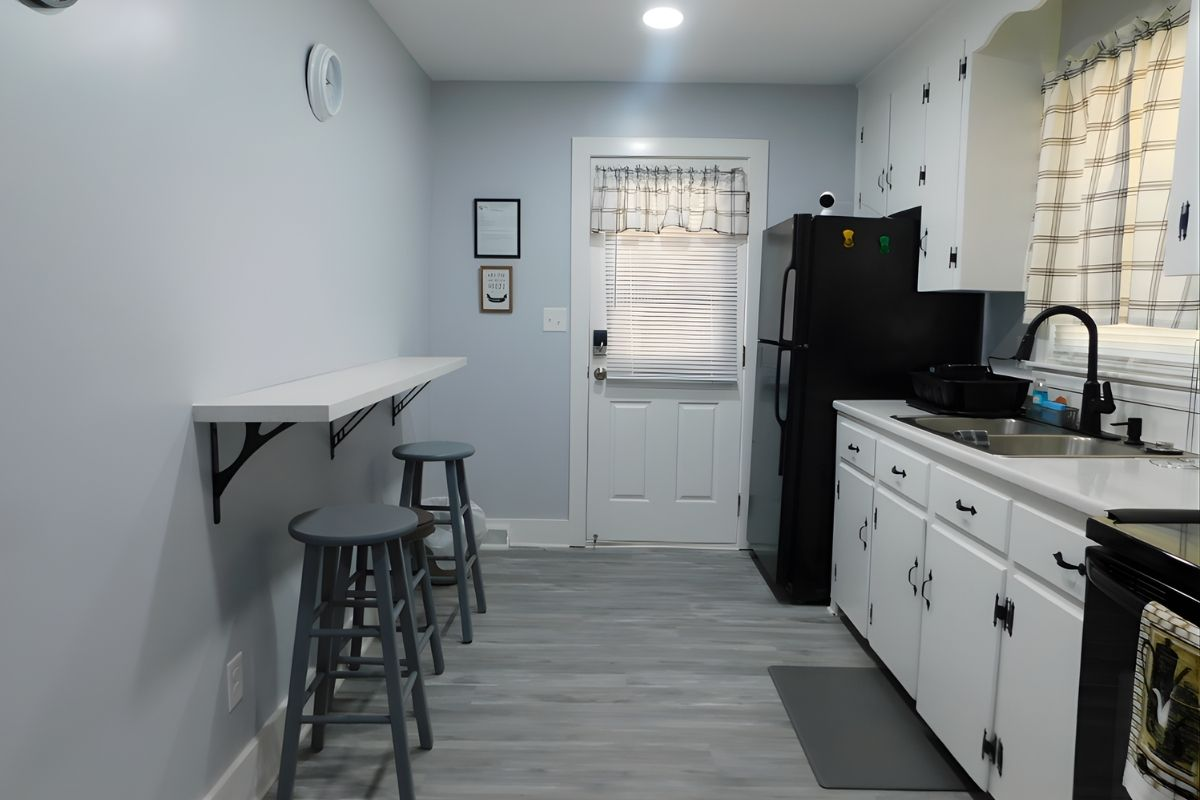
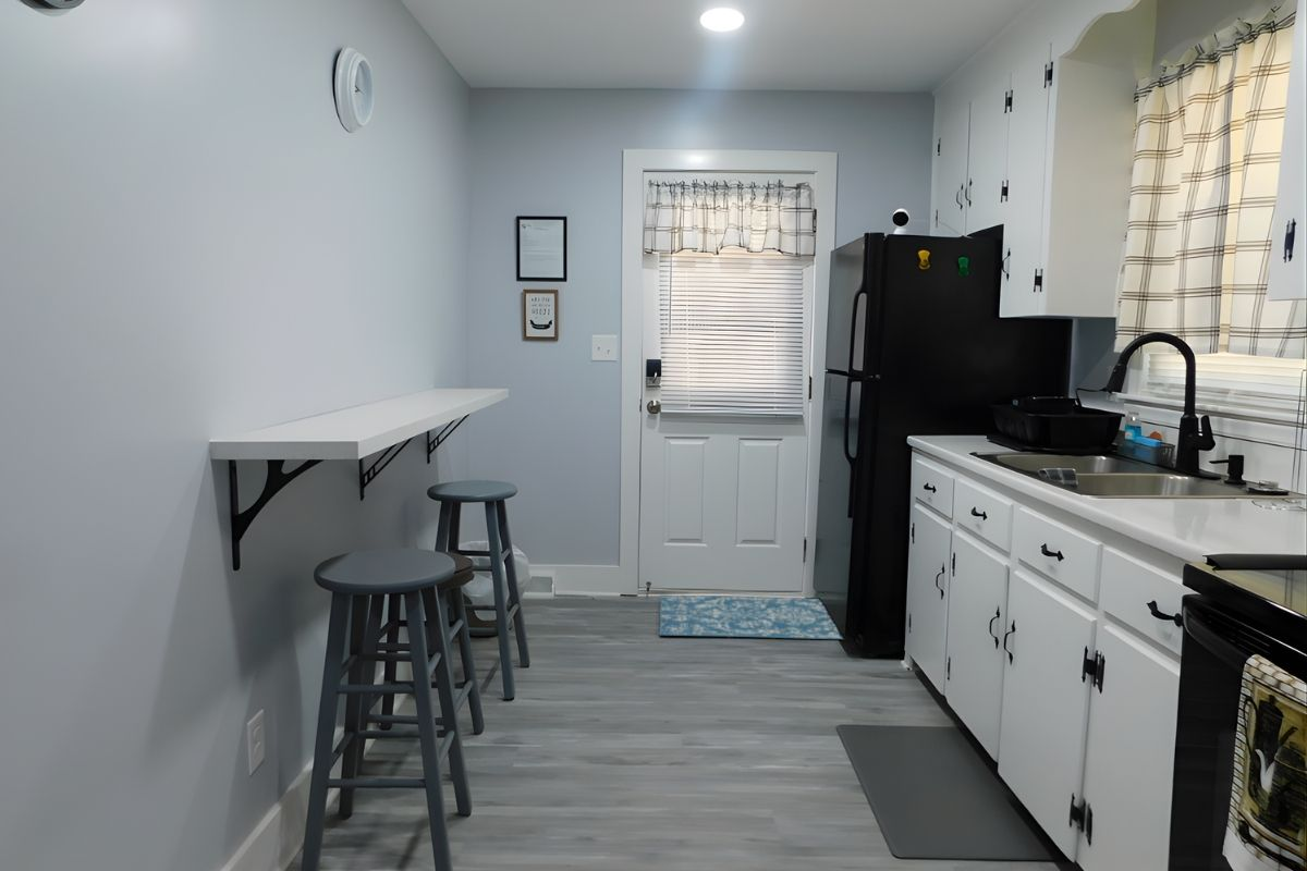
+ rug [659,594,844,640]
